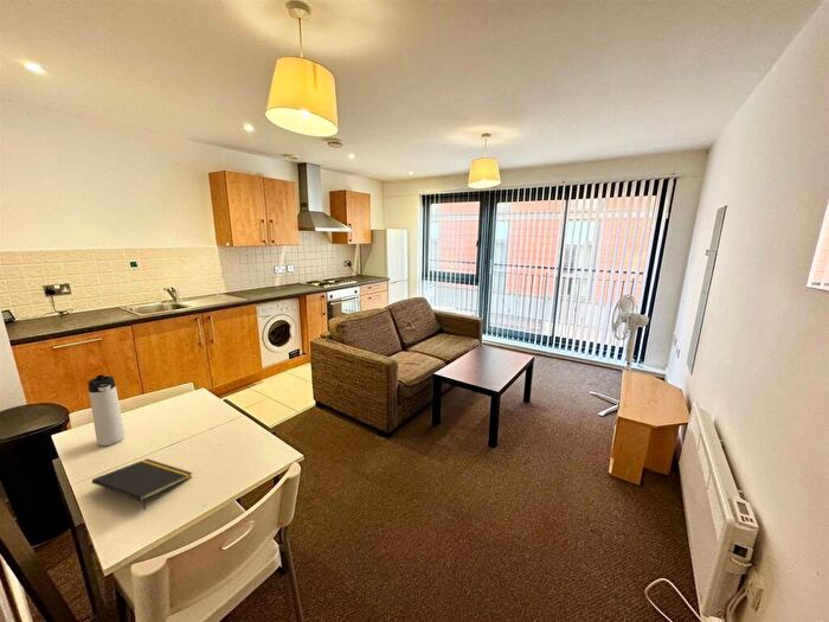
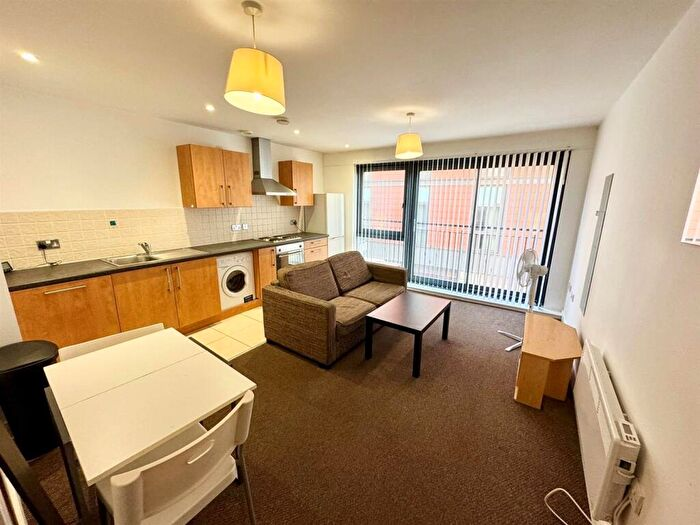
- thermos bottle [86,373,126,447]
- notepad [91,457,193,512]
